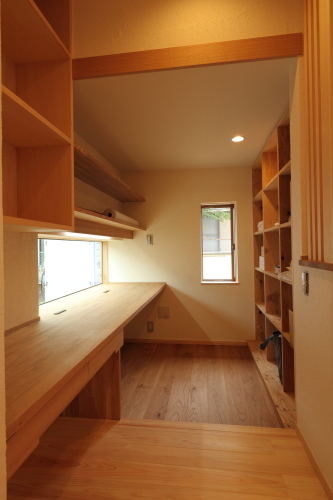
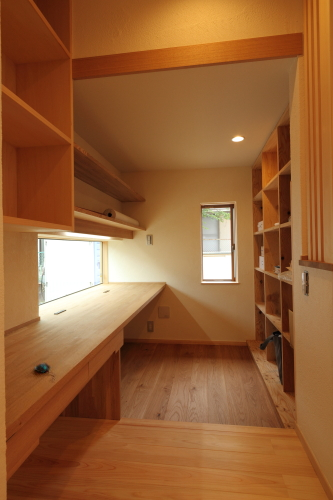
+ mouse [34,362,56,380]
